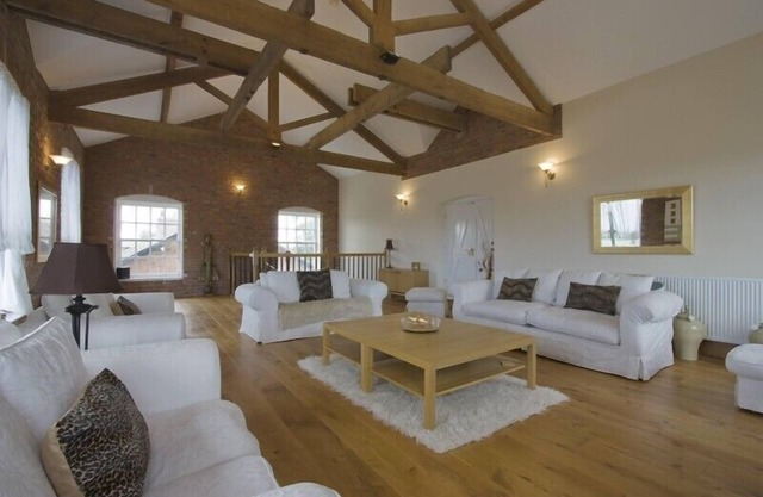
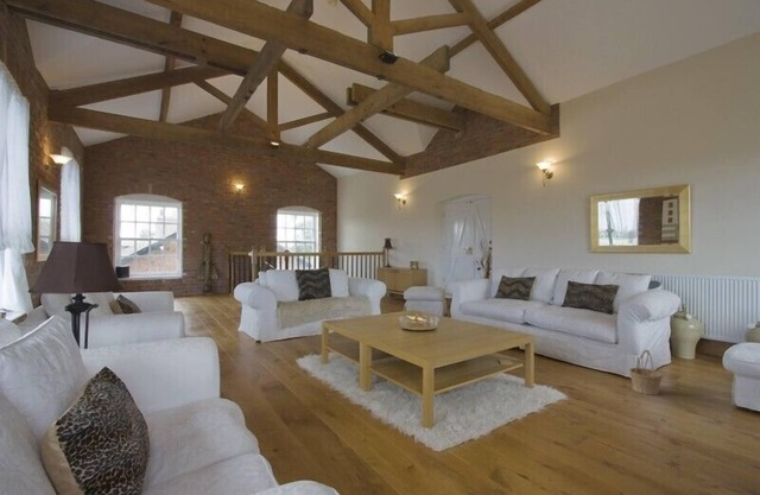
+ basket [628,349,664,396]
